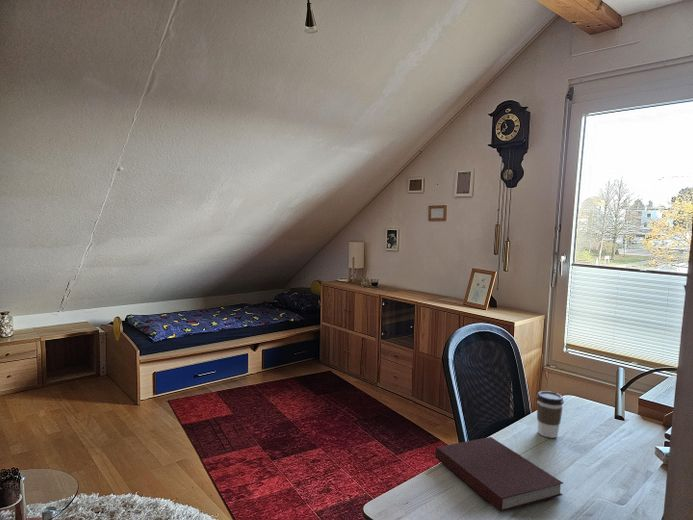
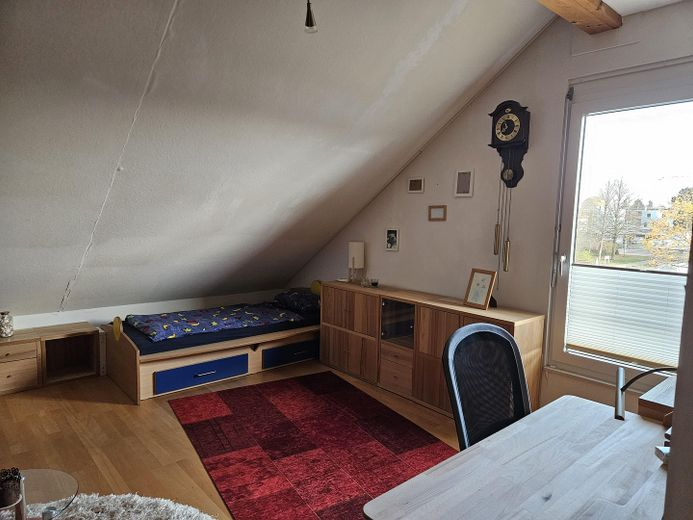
- notebook [434,436,564,513]
- coffee cup [536,390,565,439]
